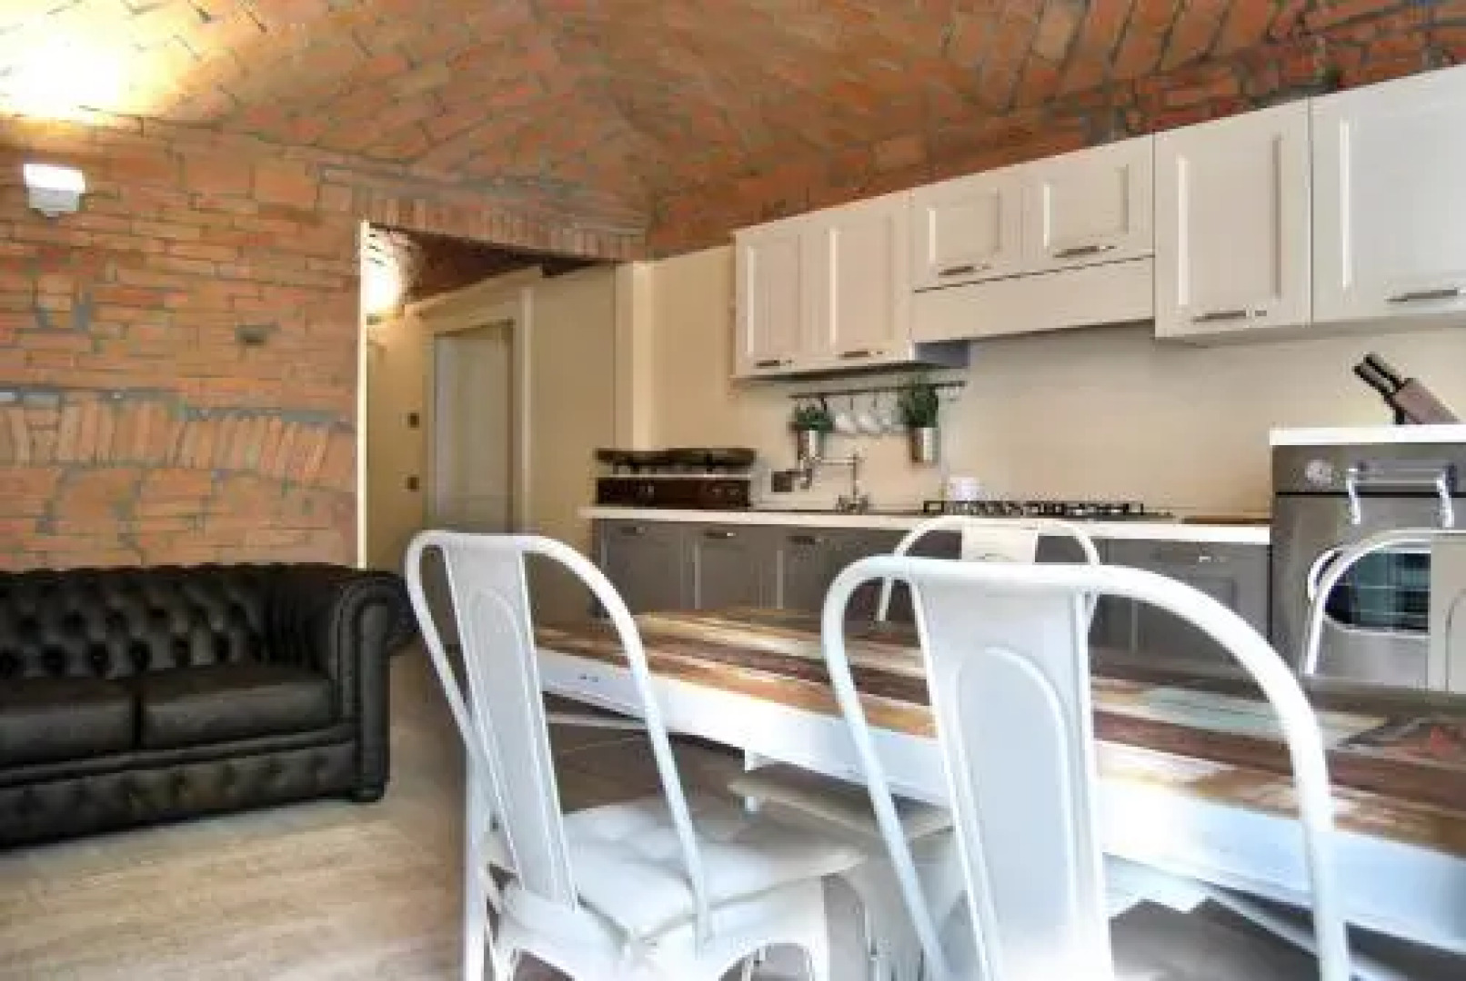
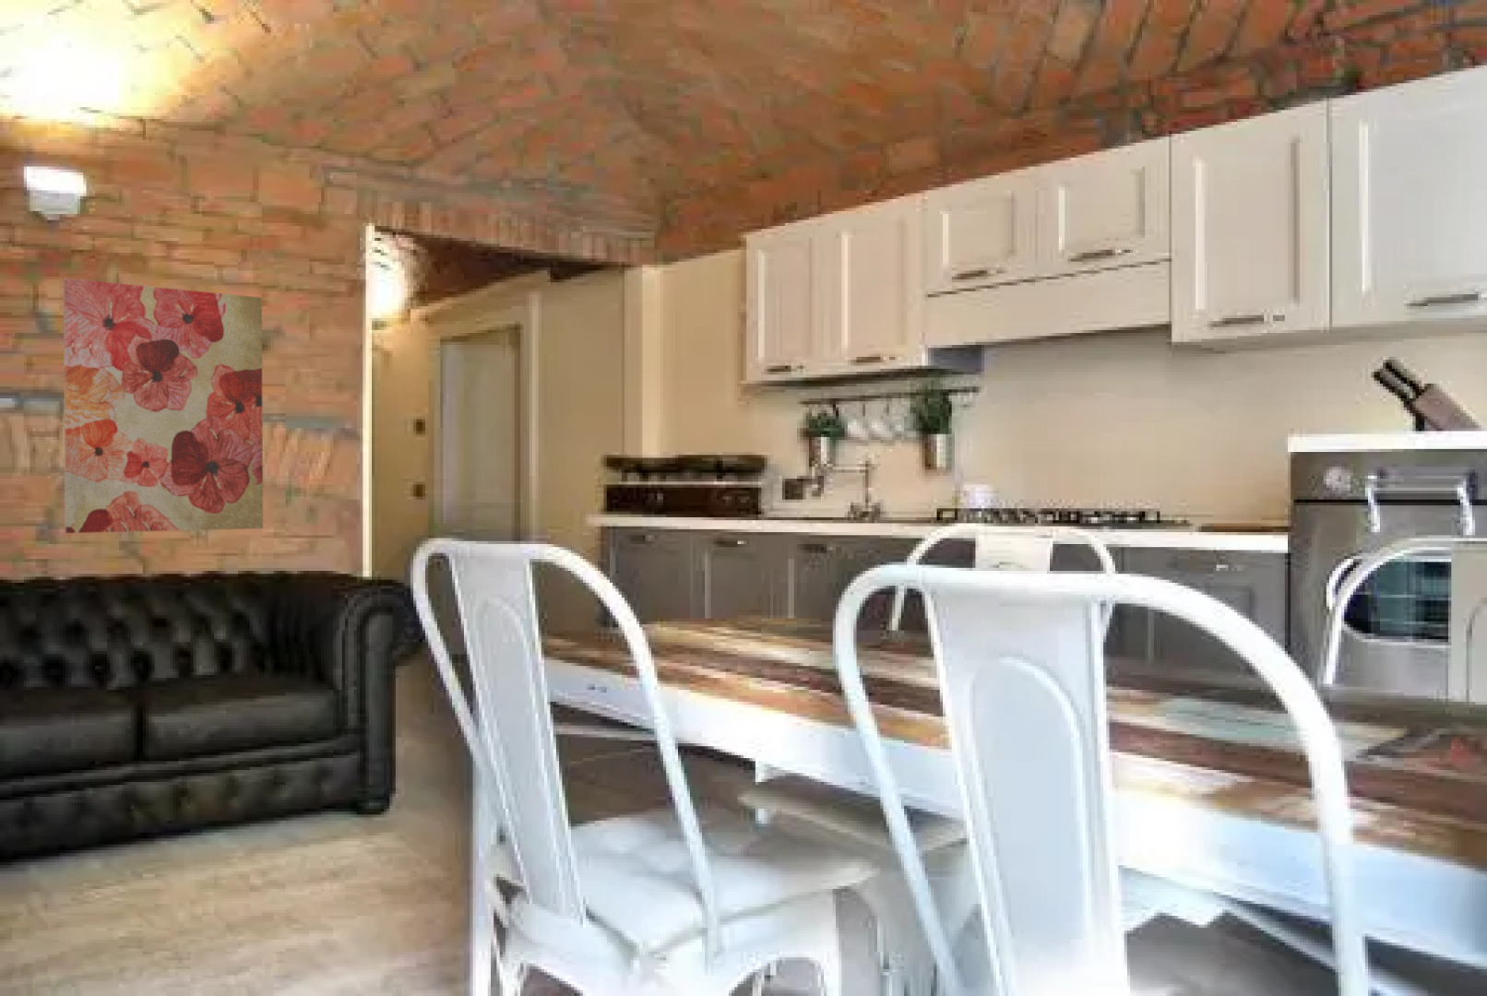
+ wall art [62,278,263,534]
